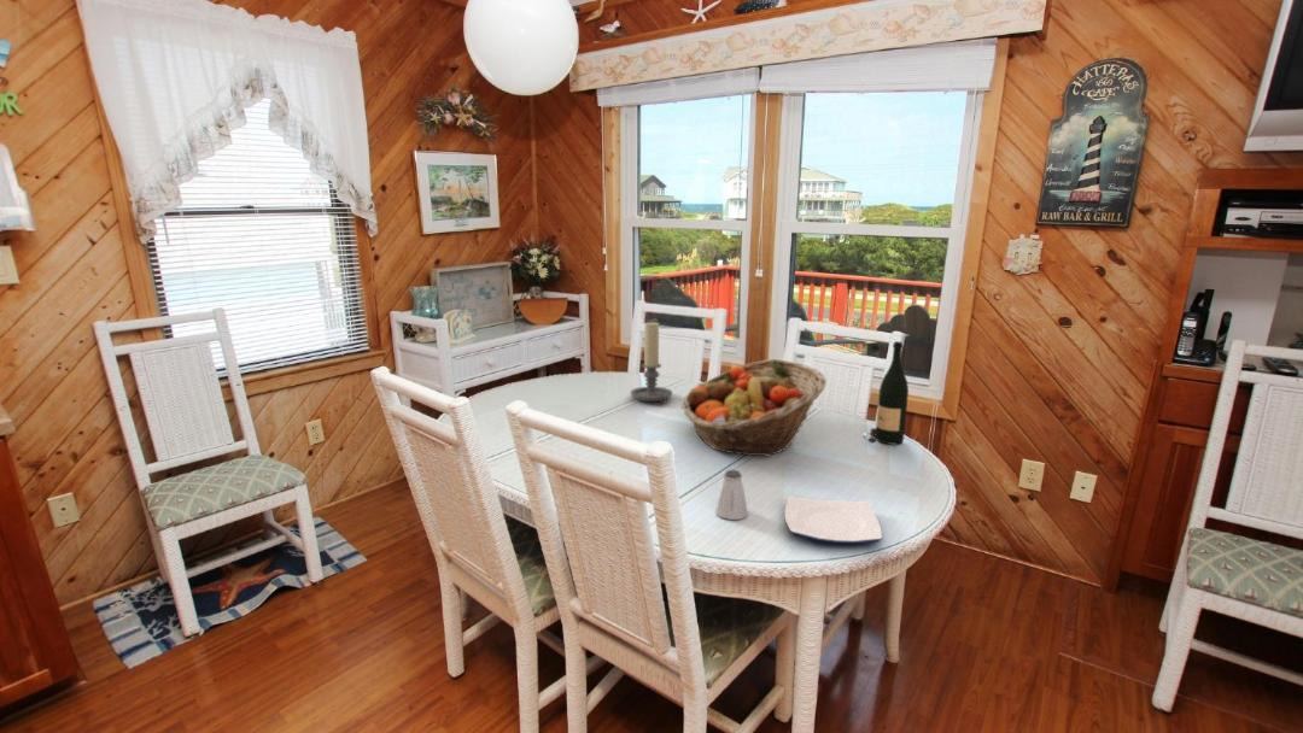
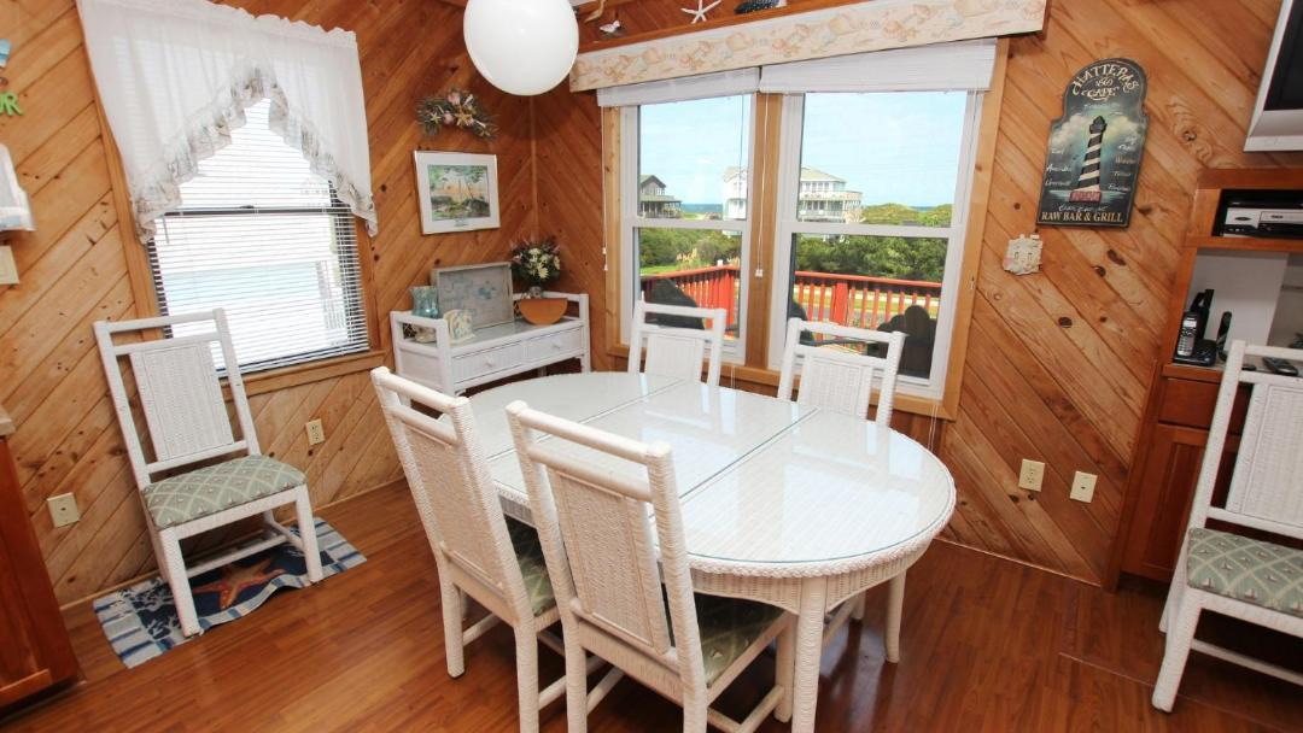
- candle holder [630,321,673,405]
- wine bottle [864,340,910,446]
- saltshaker [715,469,749,521]
- fruit basket [680,358,828,458]
- plate [783,495,883,545]
